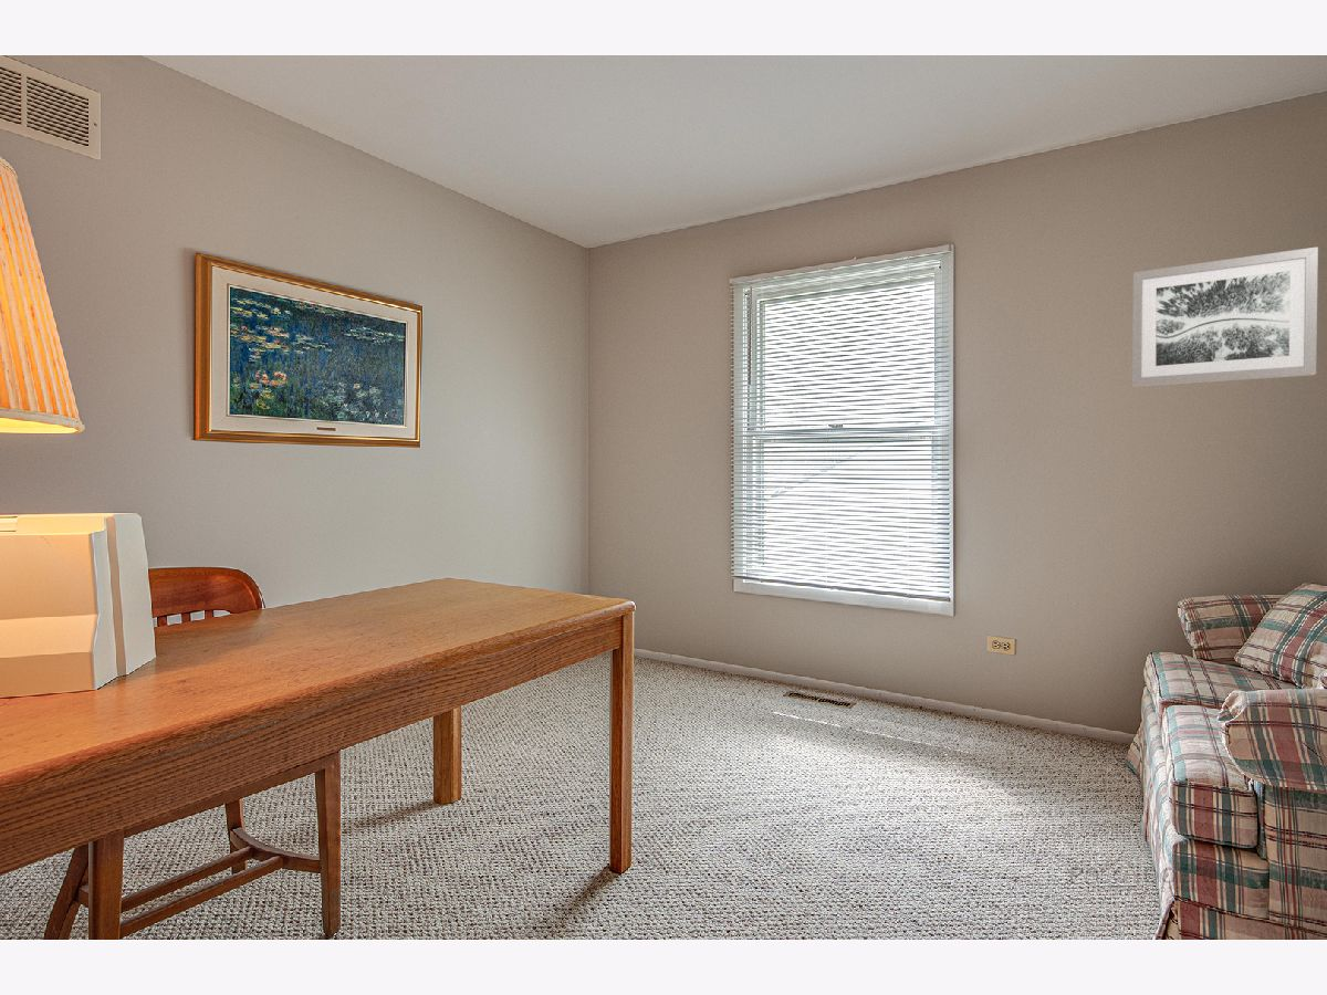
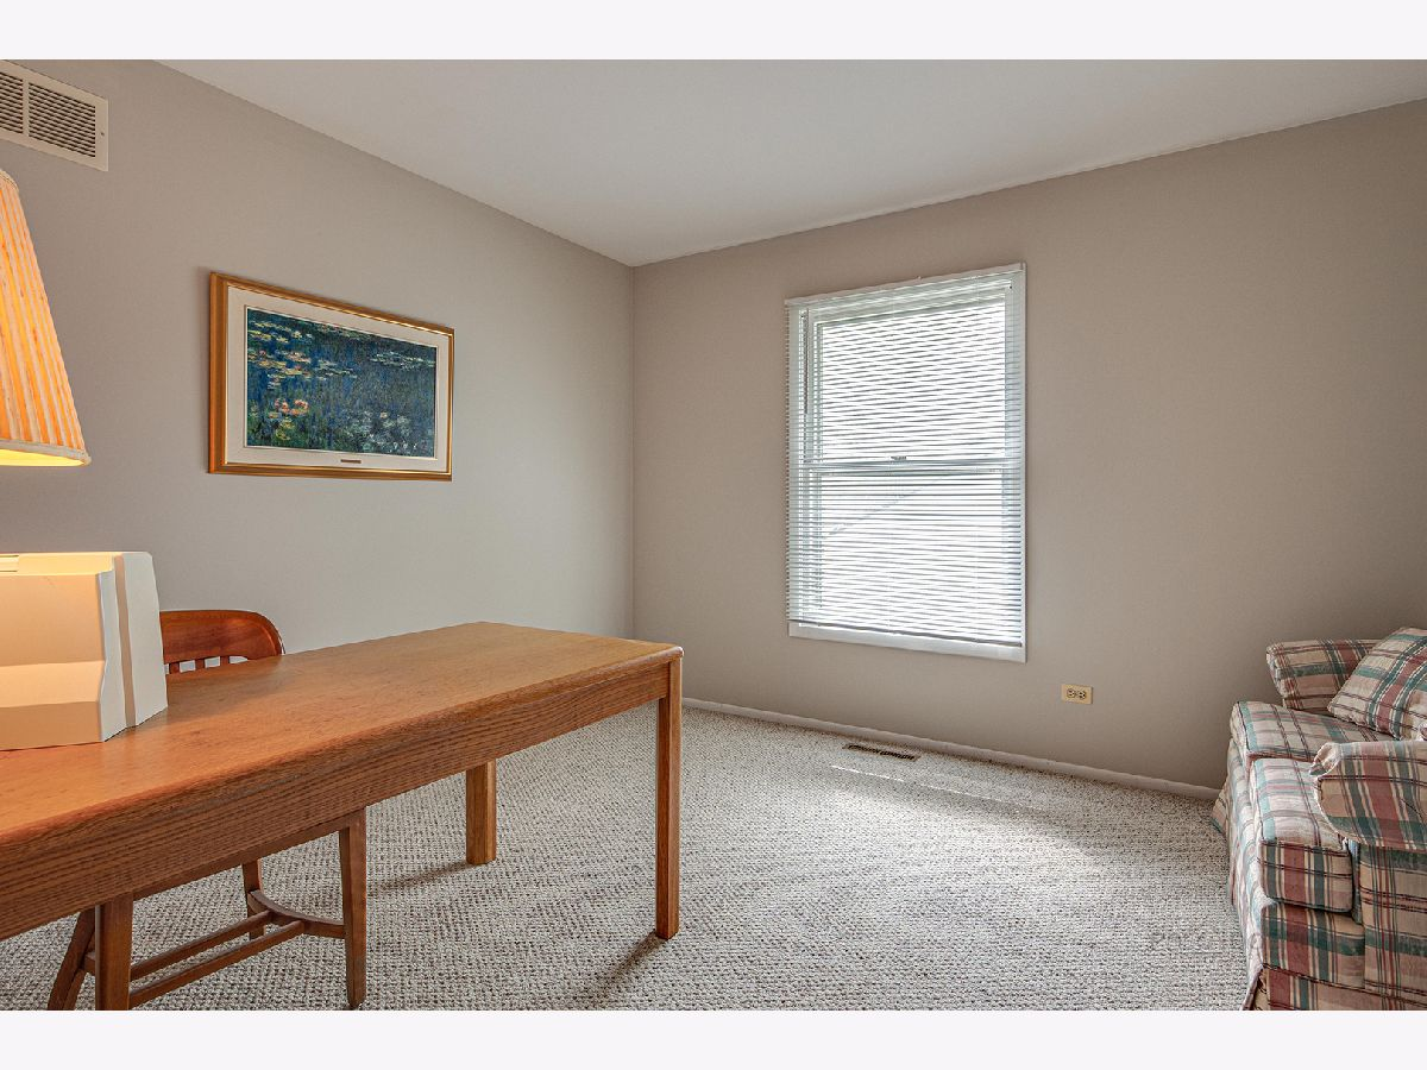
- wall art [1131,245,1319,388]
